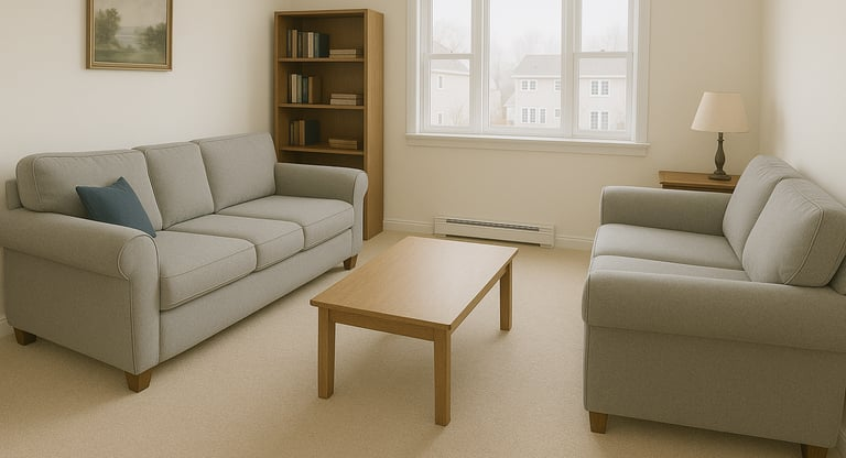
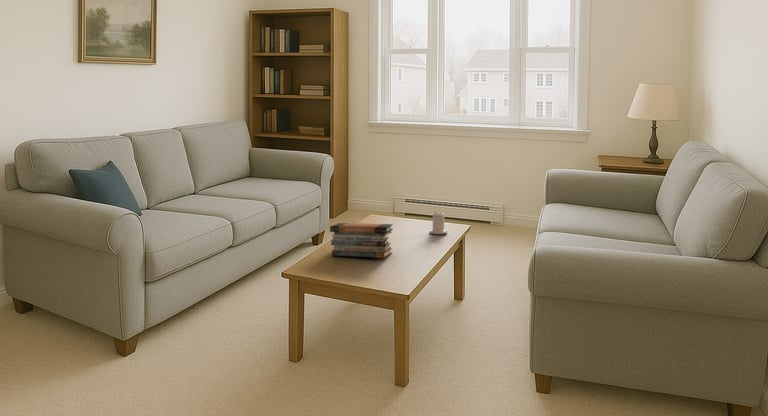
+ candle [429,210,448,235]
+ book stack [329,222,394,259]
